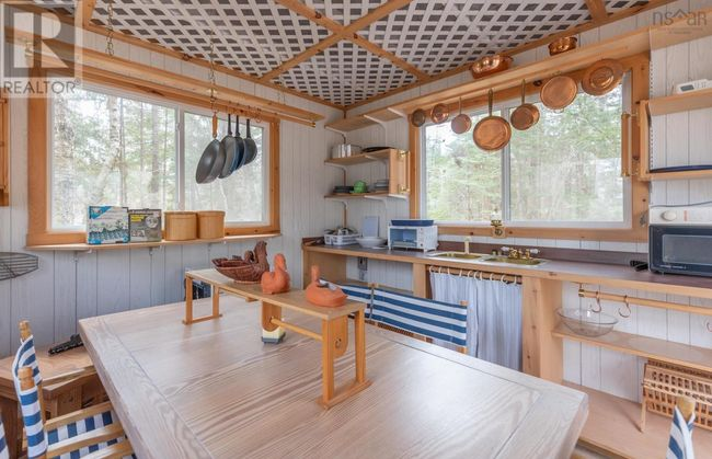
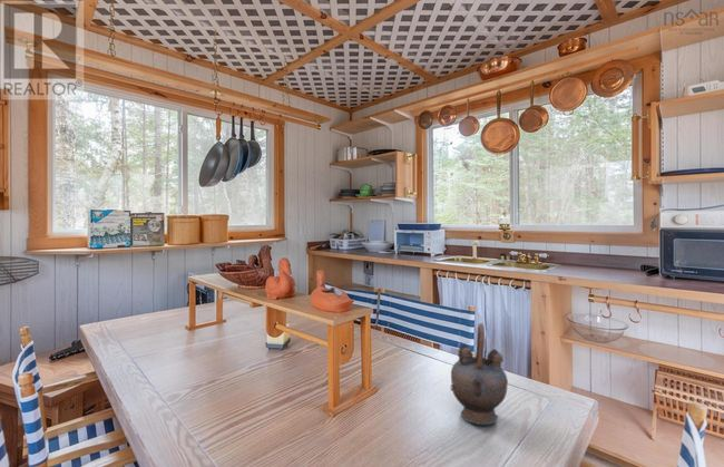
+ teapot [449,322,509,426]
